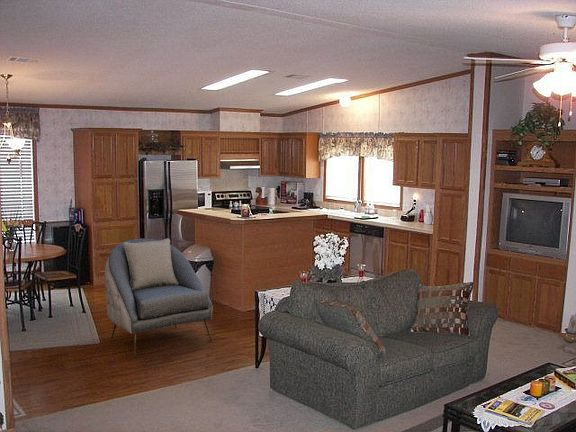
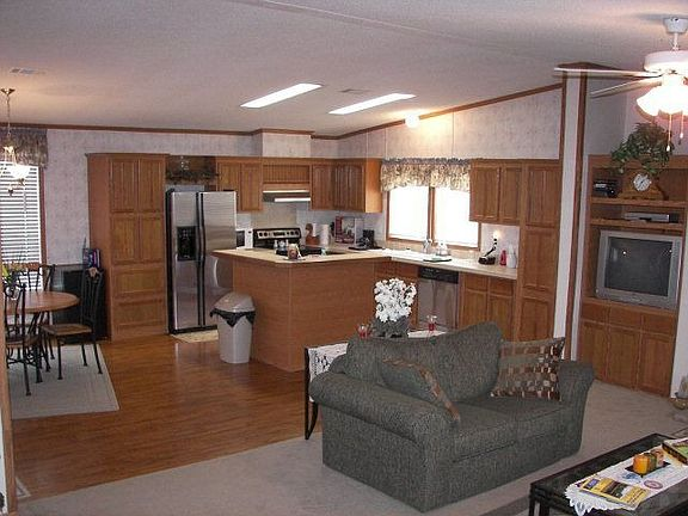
- armchair [103,237,213,359]
